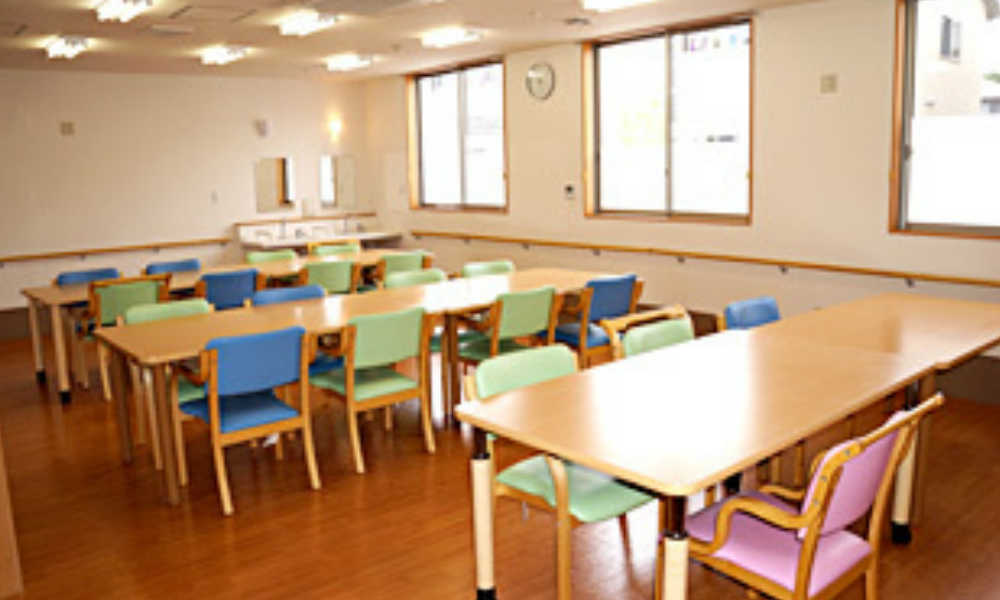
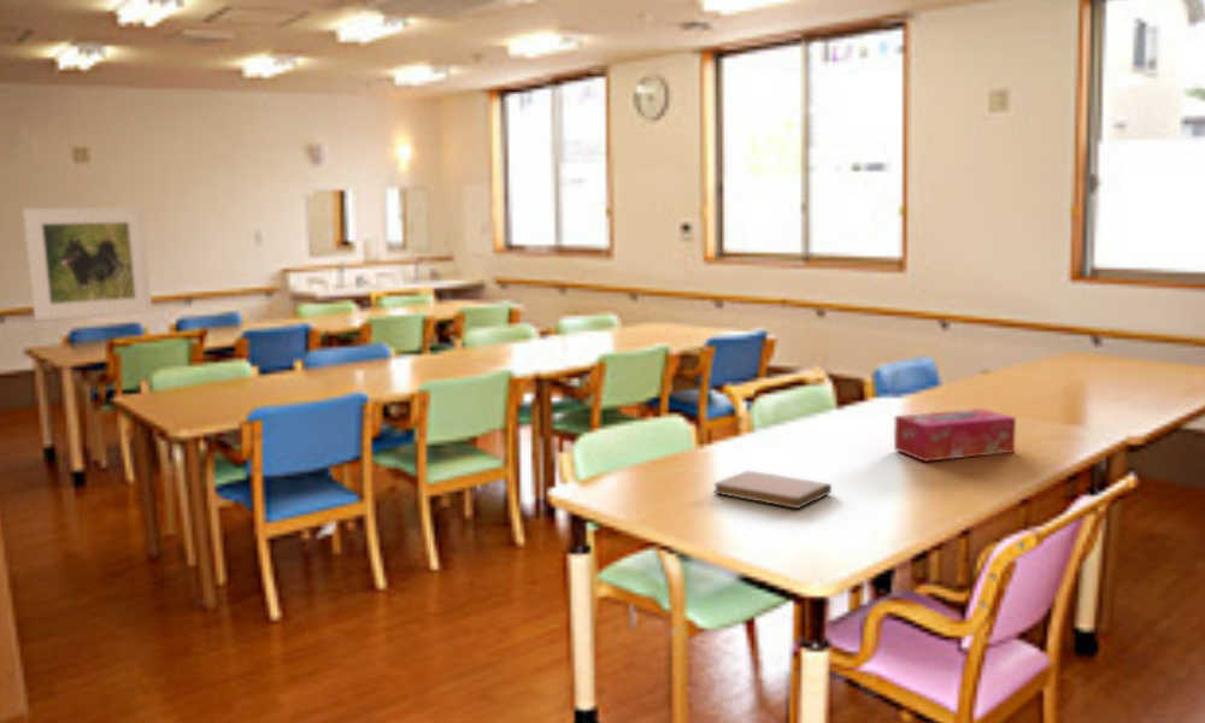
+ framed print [22,206,153,322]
+ notebook [712,470,833,510]
+ tissue box [893,407,1017,463]
